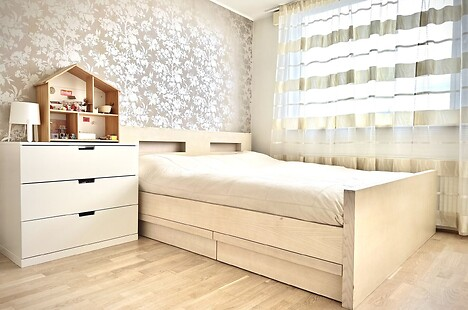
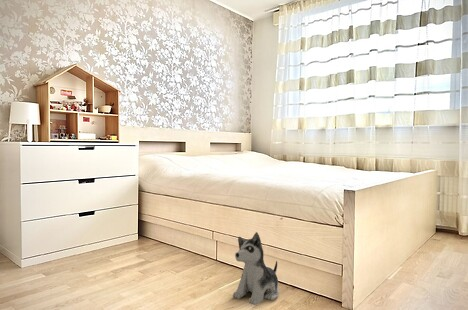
+ plush toy [232,231,280,306]
